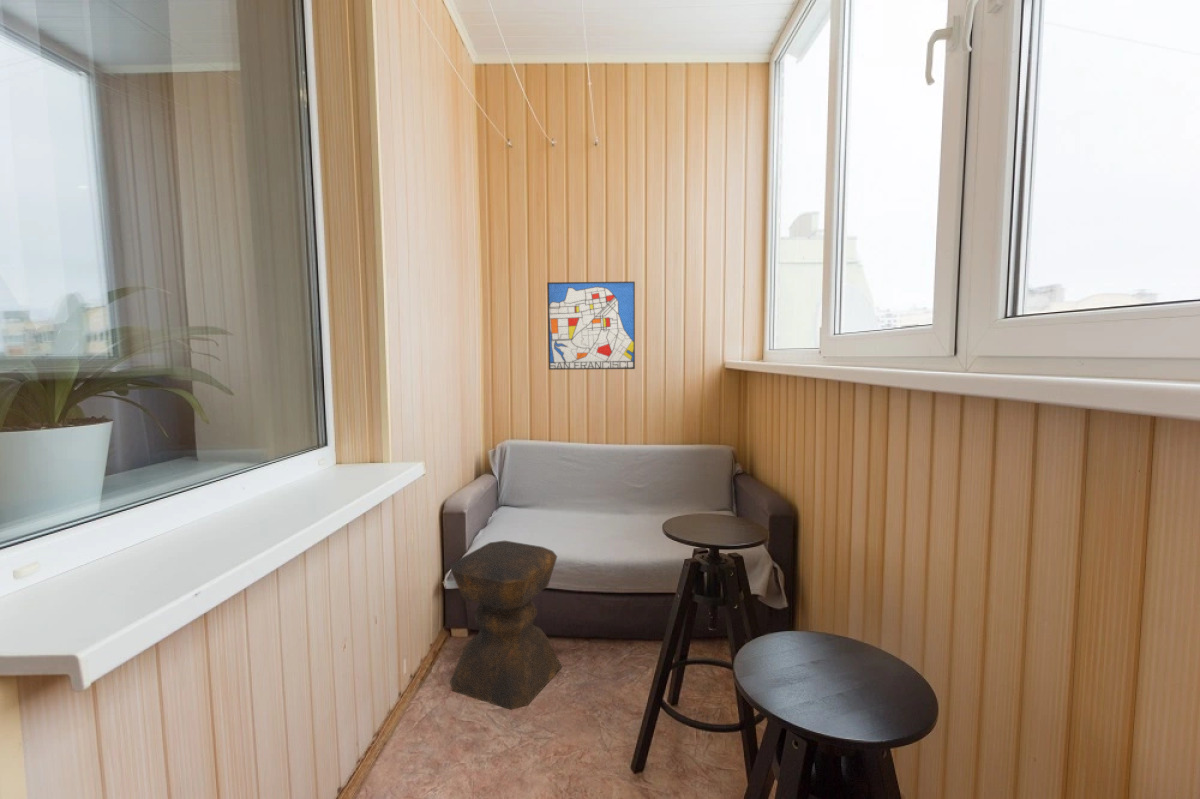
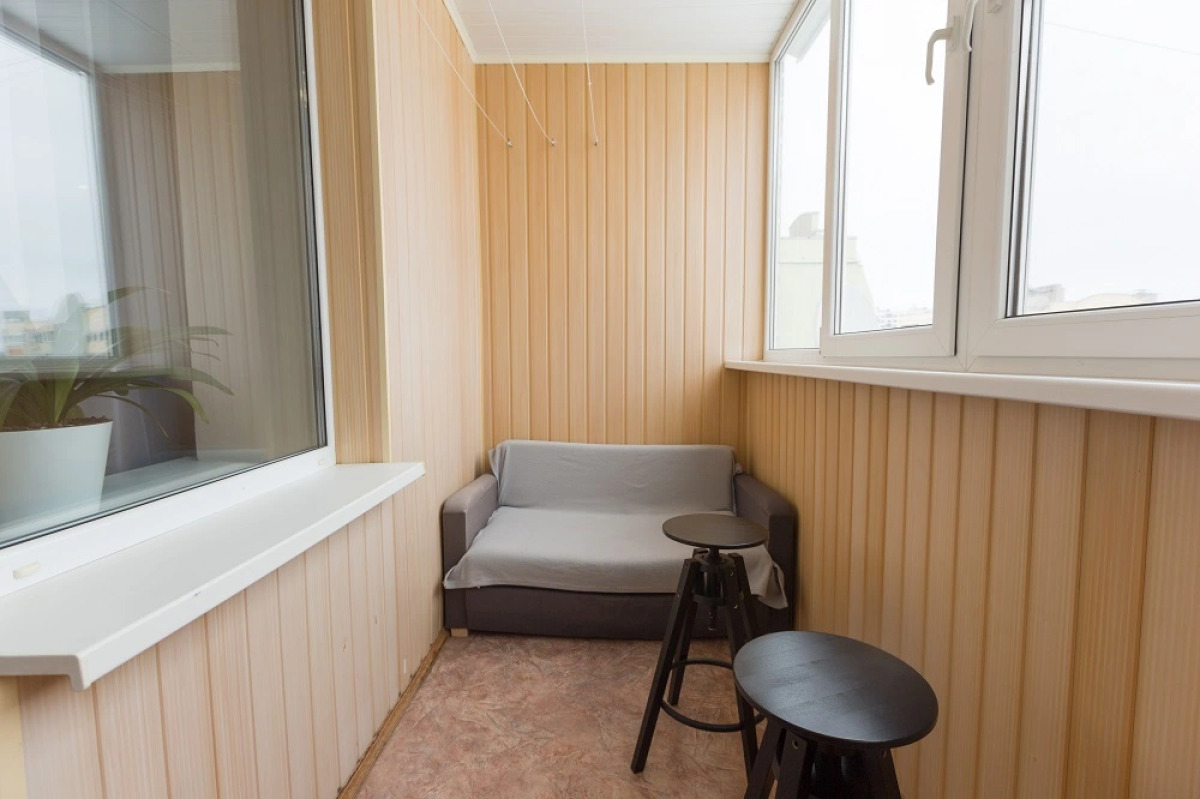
- wall art [546,281,636,371]
- stool [449,540,563,711]
